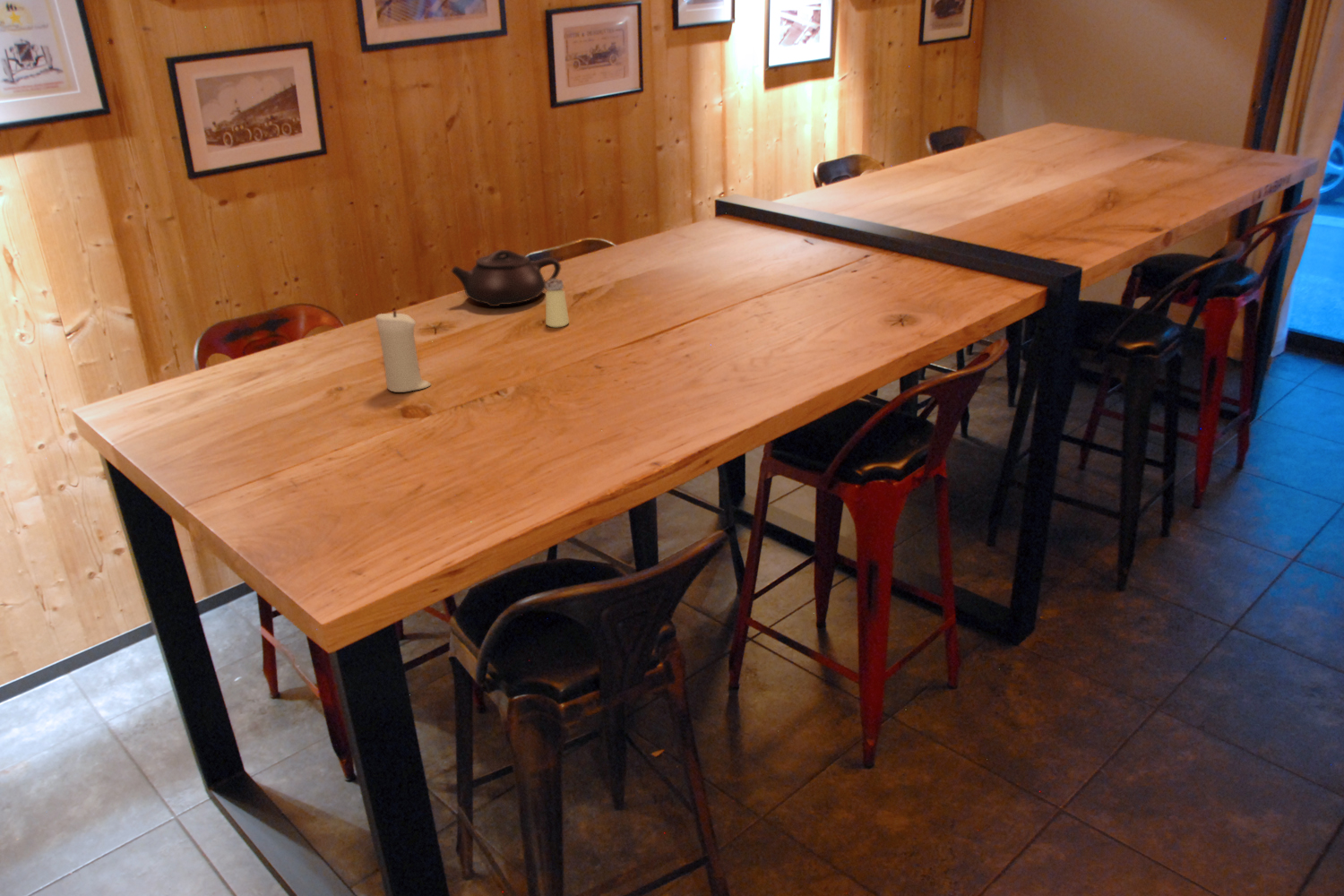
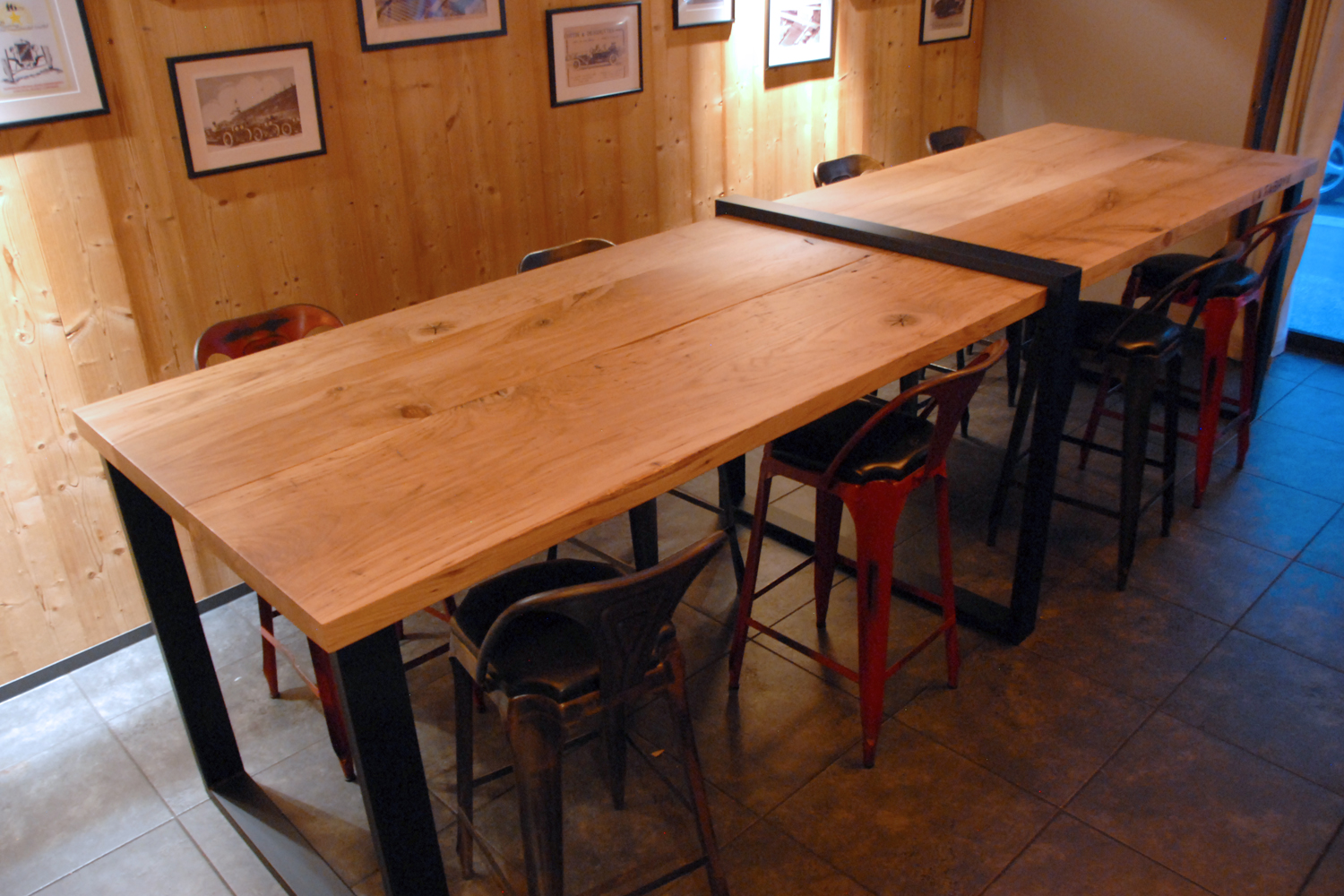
- candle [375,309,432,393]
- saltshaker [545,278,570,329]
- teapot [451,249,562,307]
